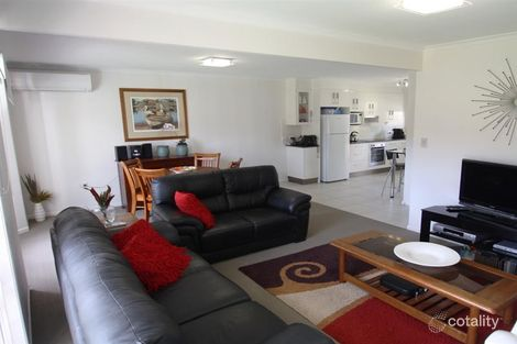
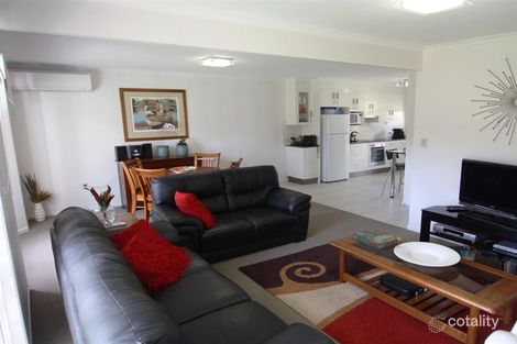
+ board game [352,229,399,249]
